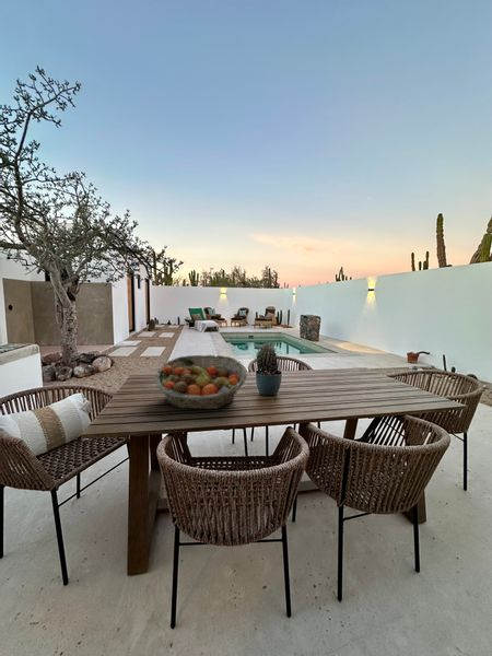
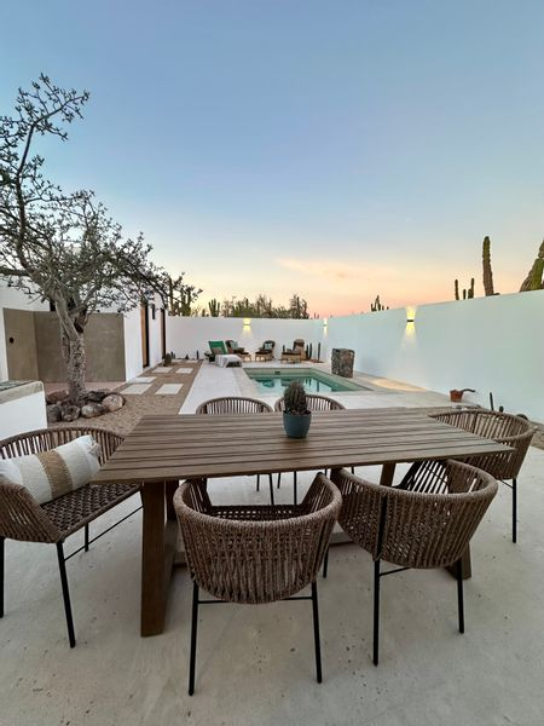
- fruit basket [153,354,248,410]
